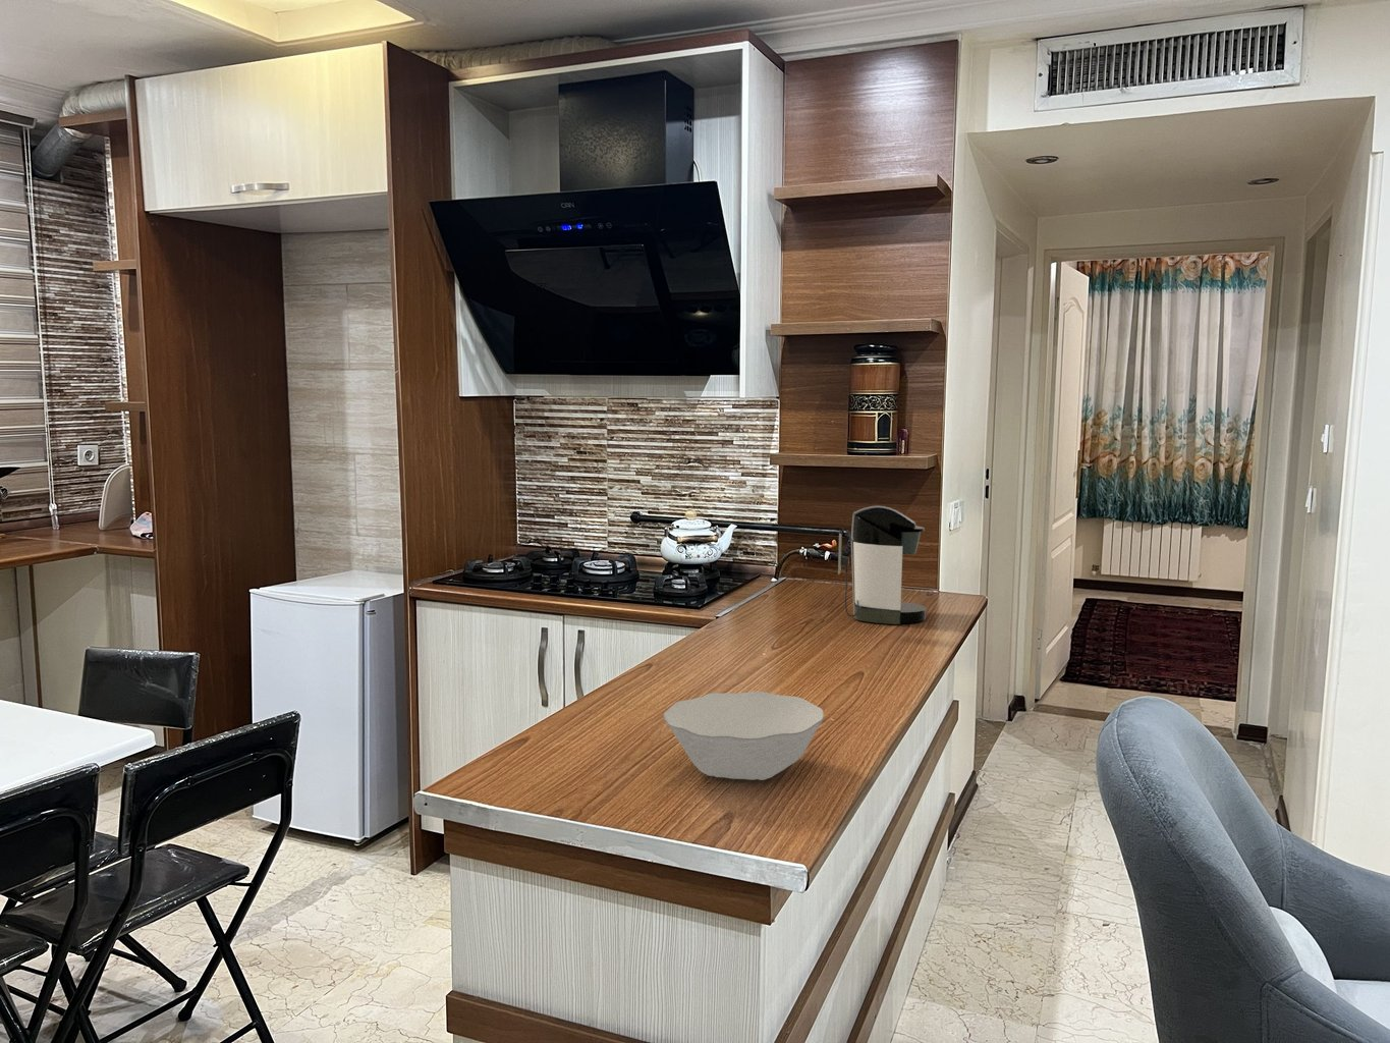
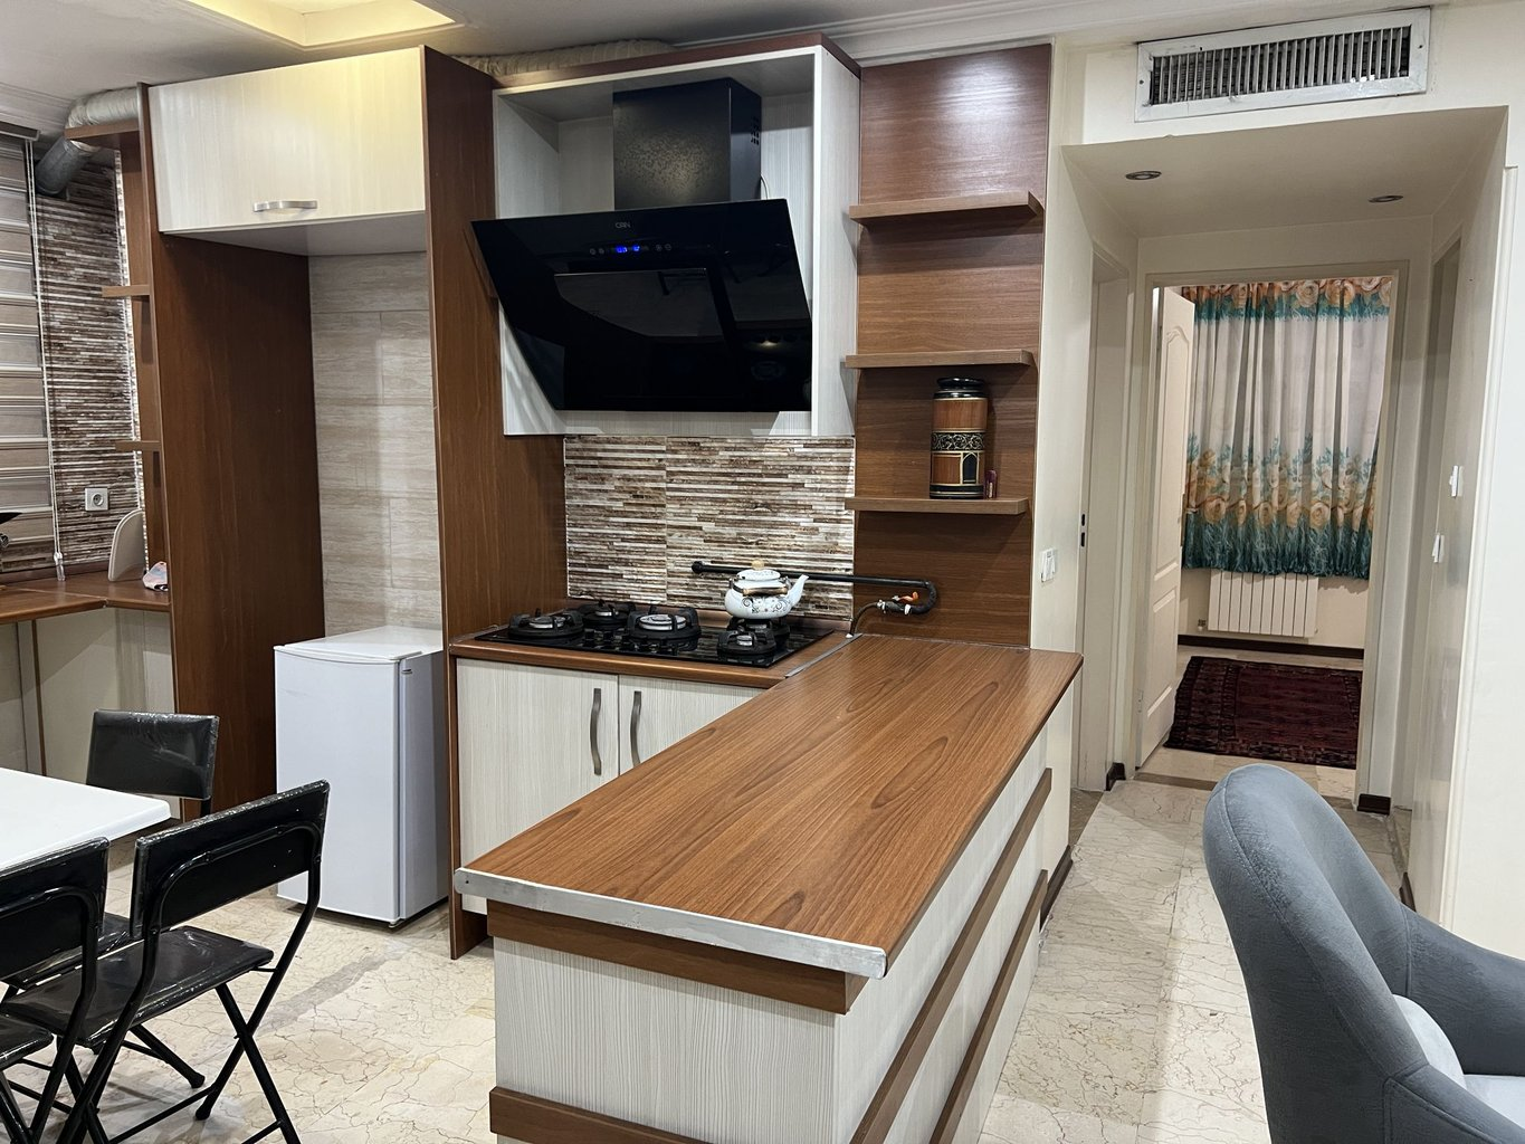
- bowl [662,690,825,781]
- coffee maker [837,505,927,626]
